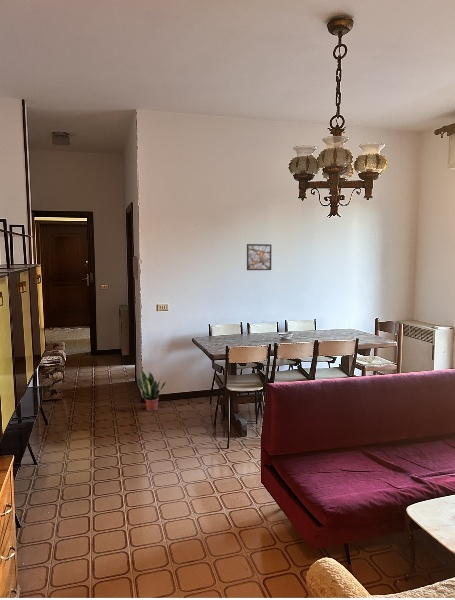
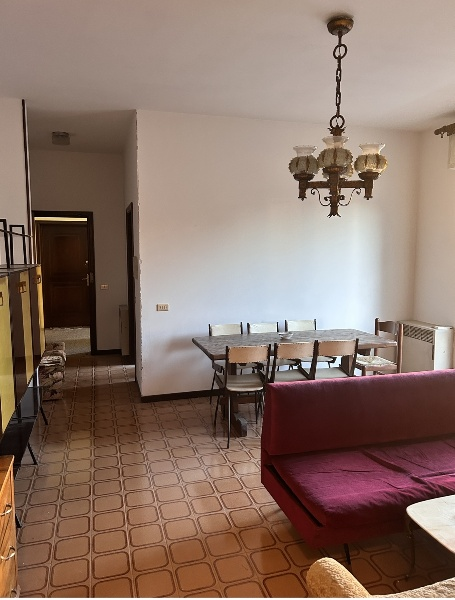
- potted plant [137,368,167,412]
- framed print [246,243,273,271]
